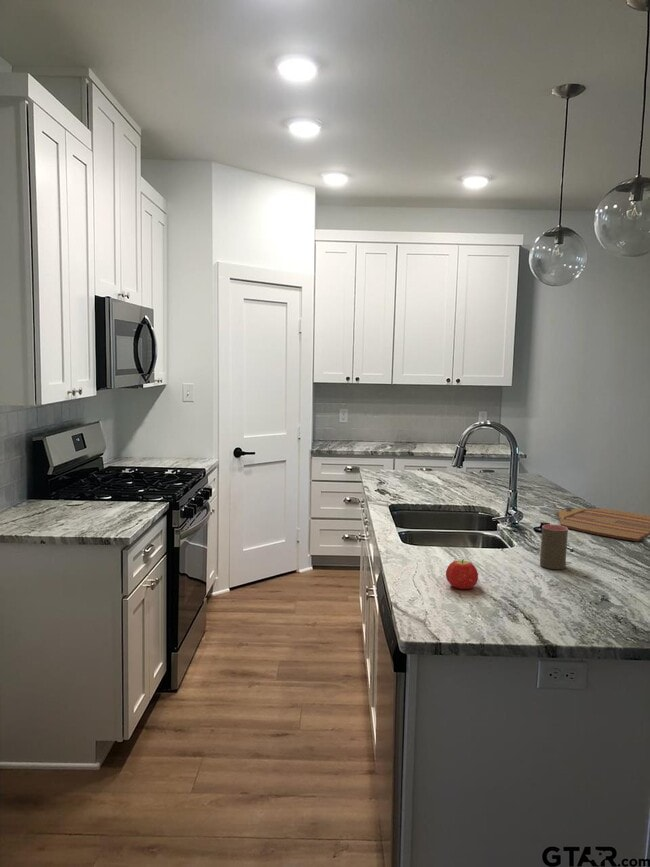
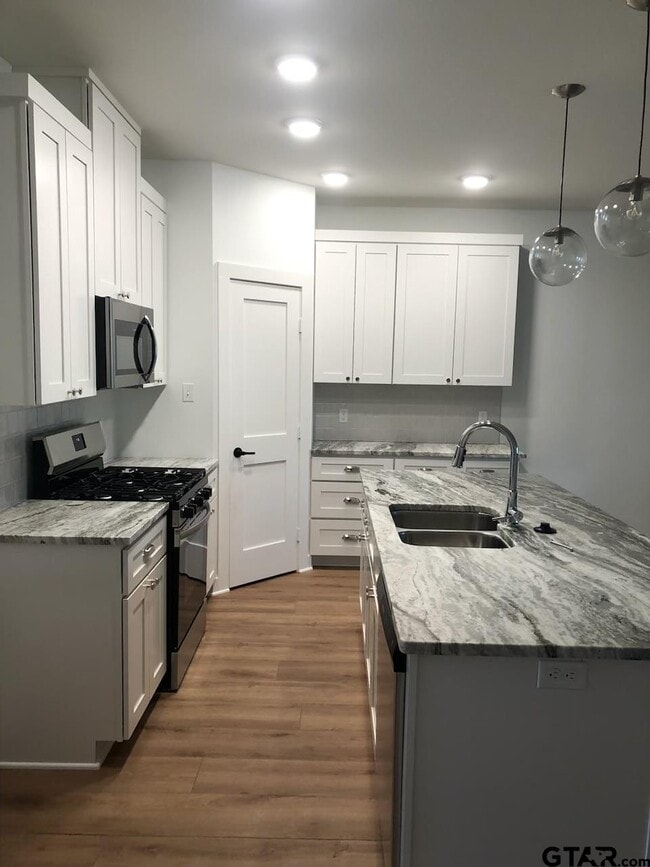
- cup [539,524,569,570]
- fruit [445,559,479,590]
- cutting board [555,507,650,542]
